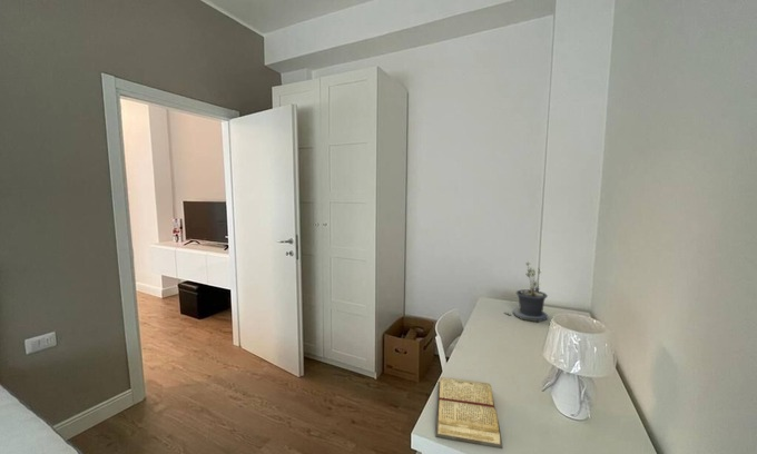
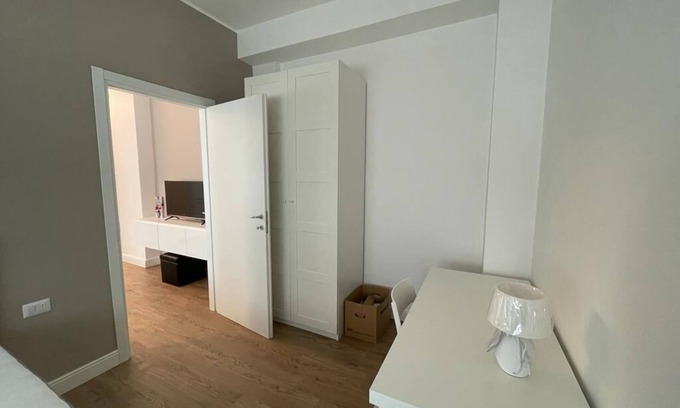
- potted plant [503,260,549,323]
- diary [434,376,504,450]
